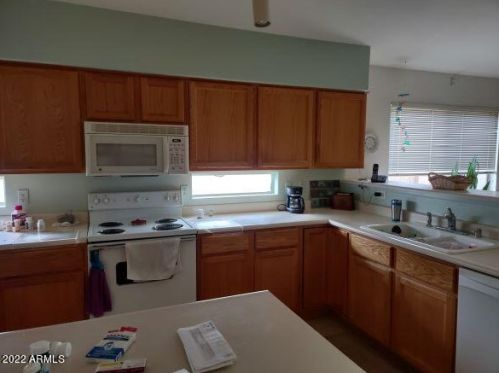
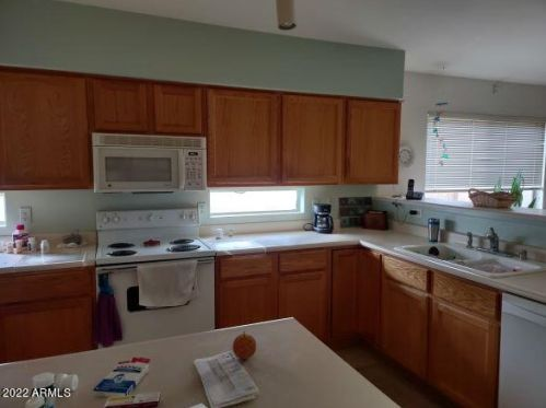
+ fruit [232,330,257,361]
